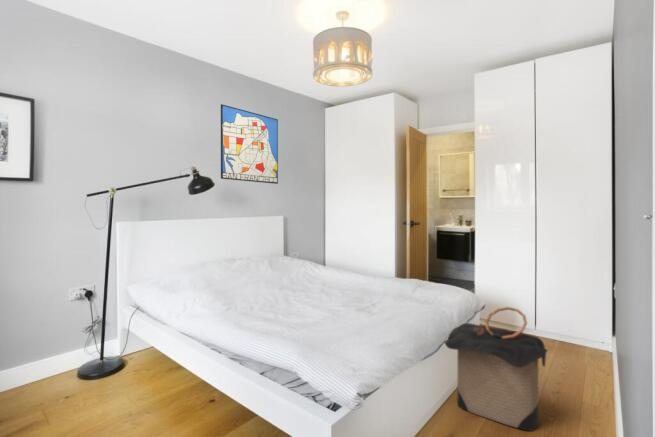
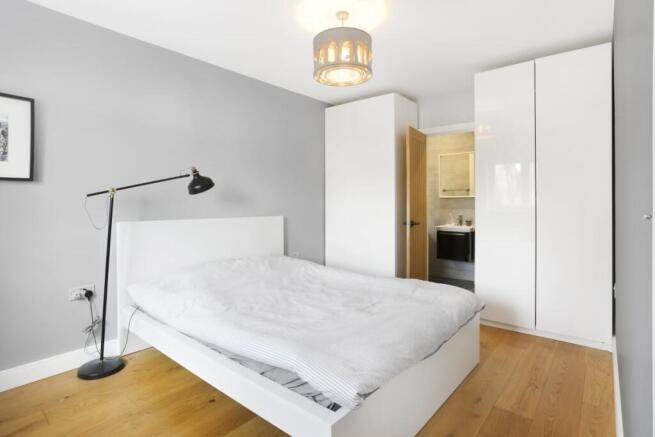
- wall art [220,103,279,185]
- laundry hamper [444,306,549,432]
